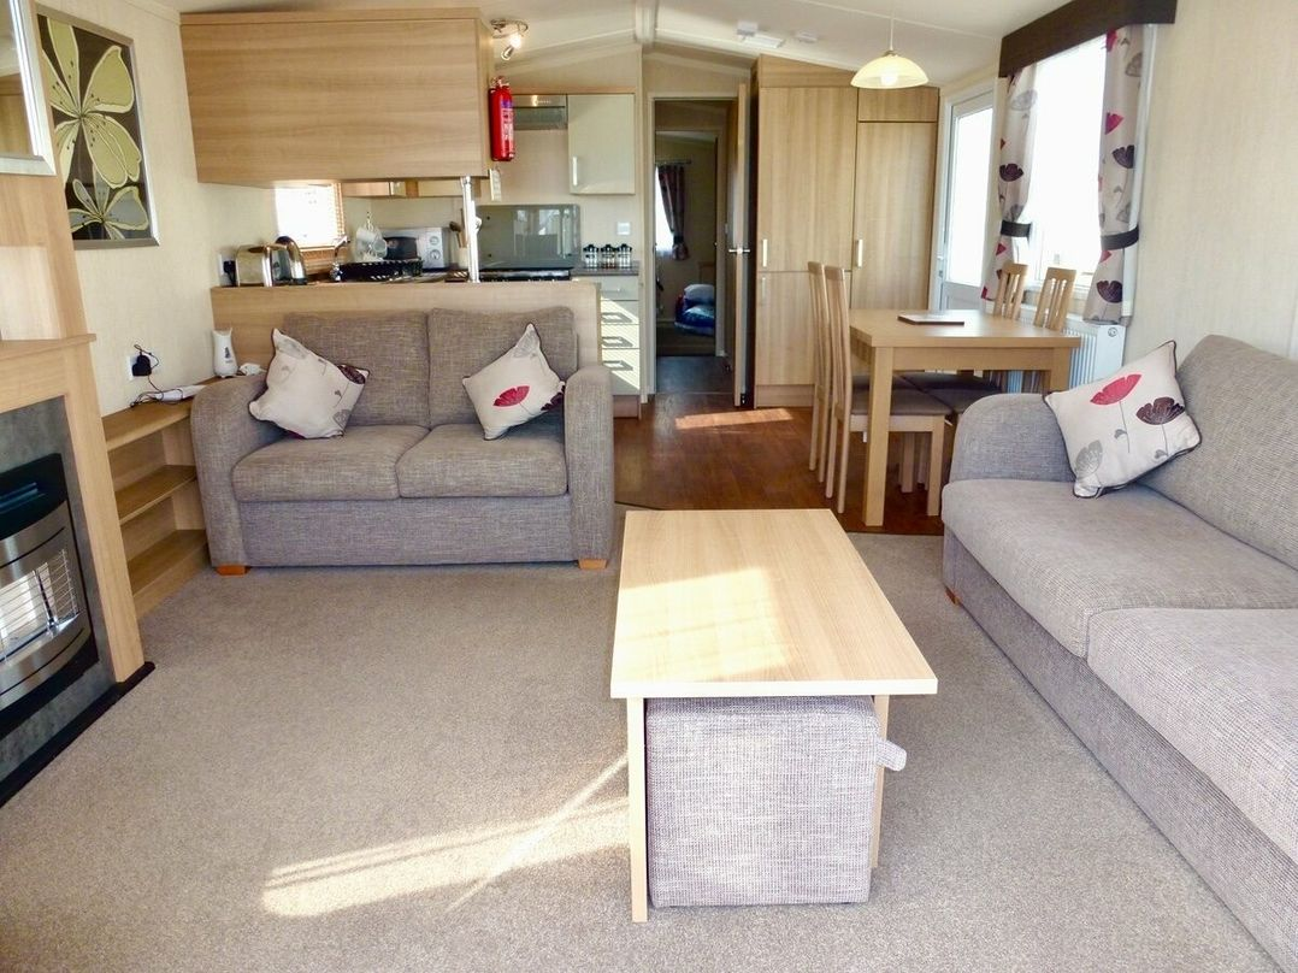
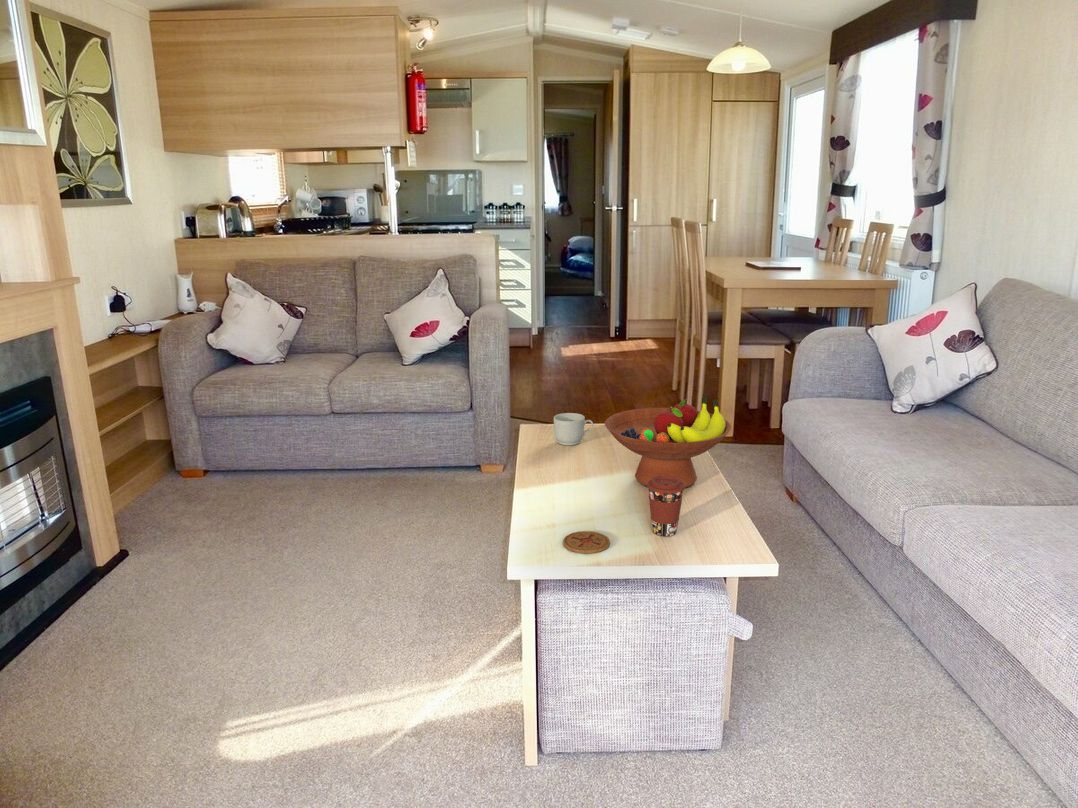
+ coffee cup [646,475,686,537]
+ mug [553,412,594,446]
+ fruit bowl [604,395,732,488]
+ coaster [562,530,611,554]
